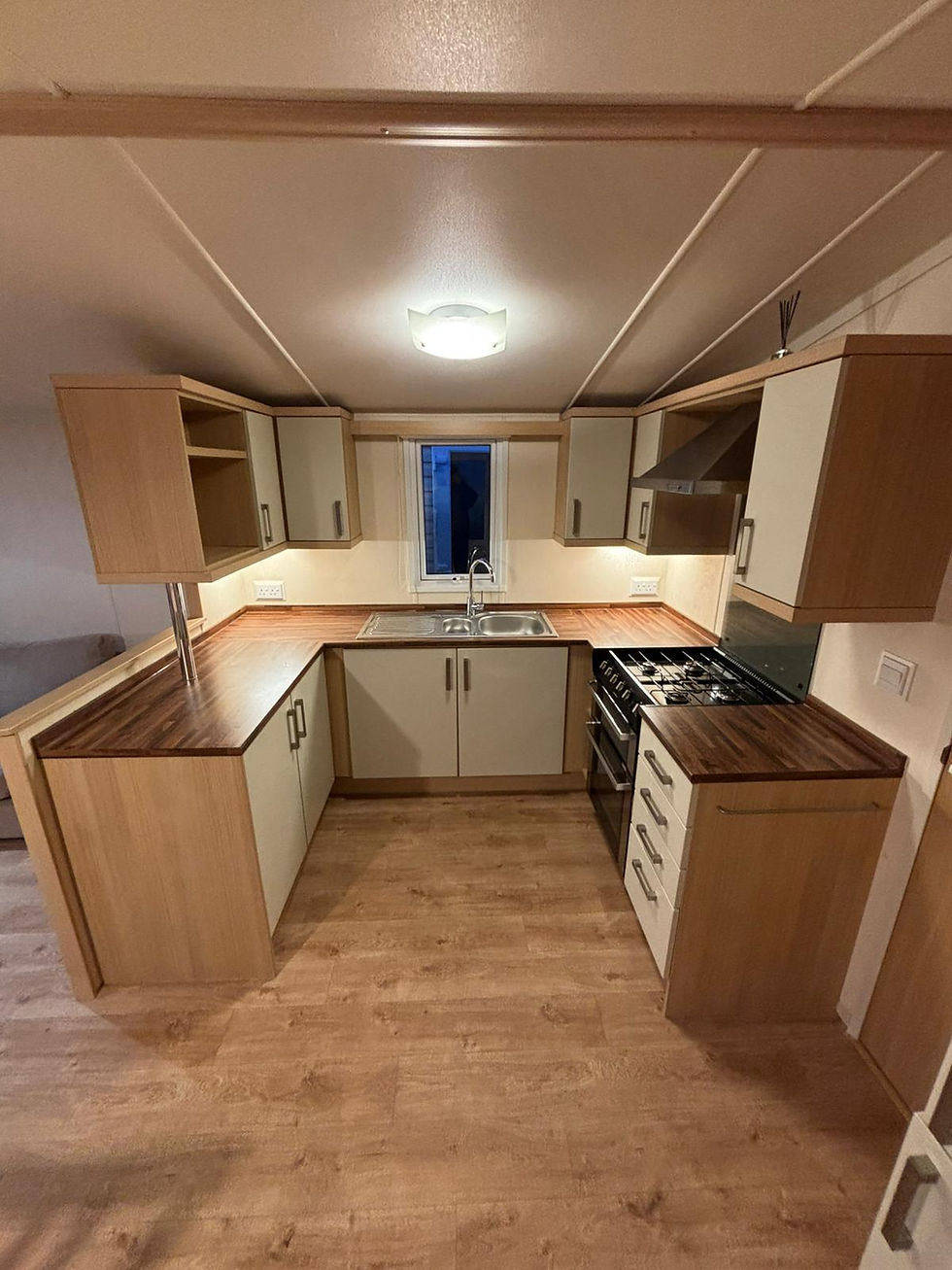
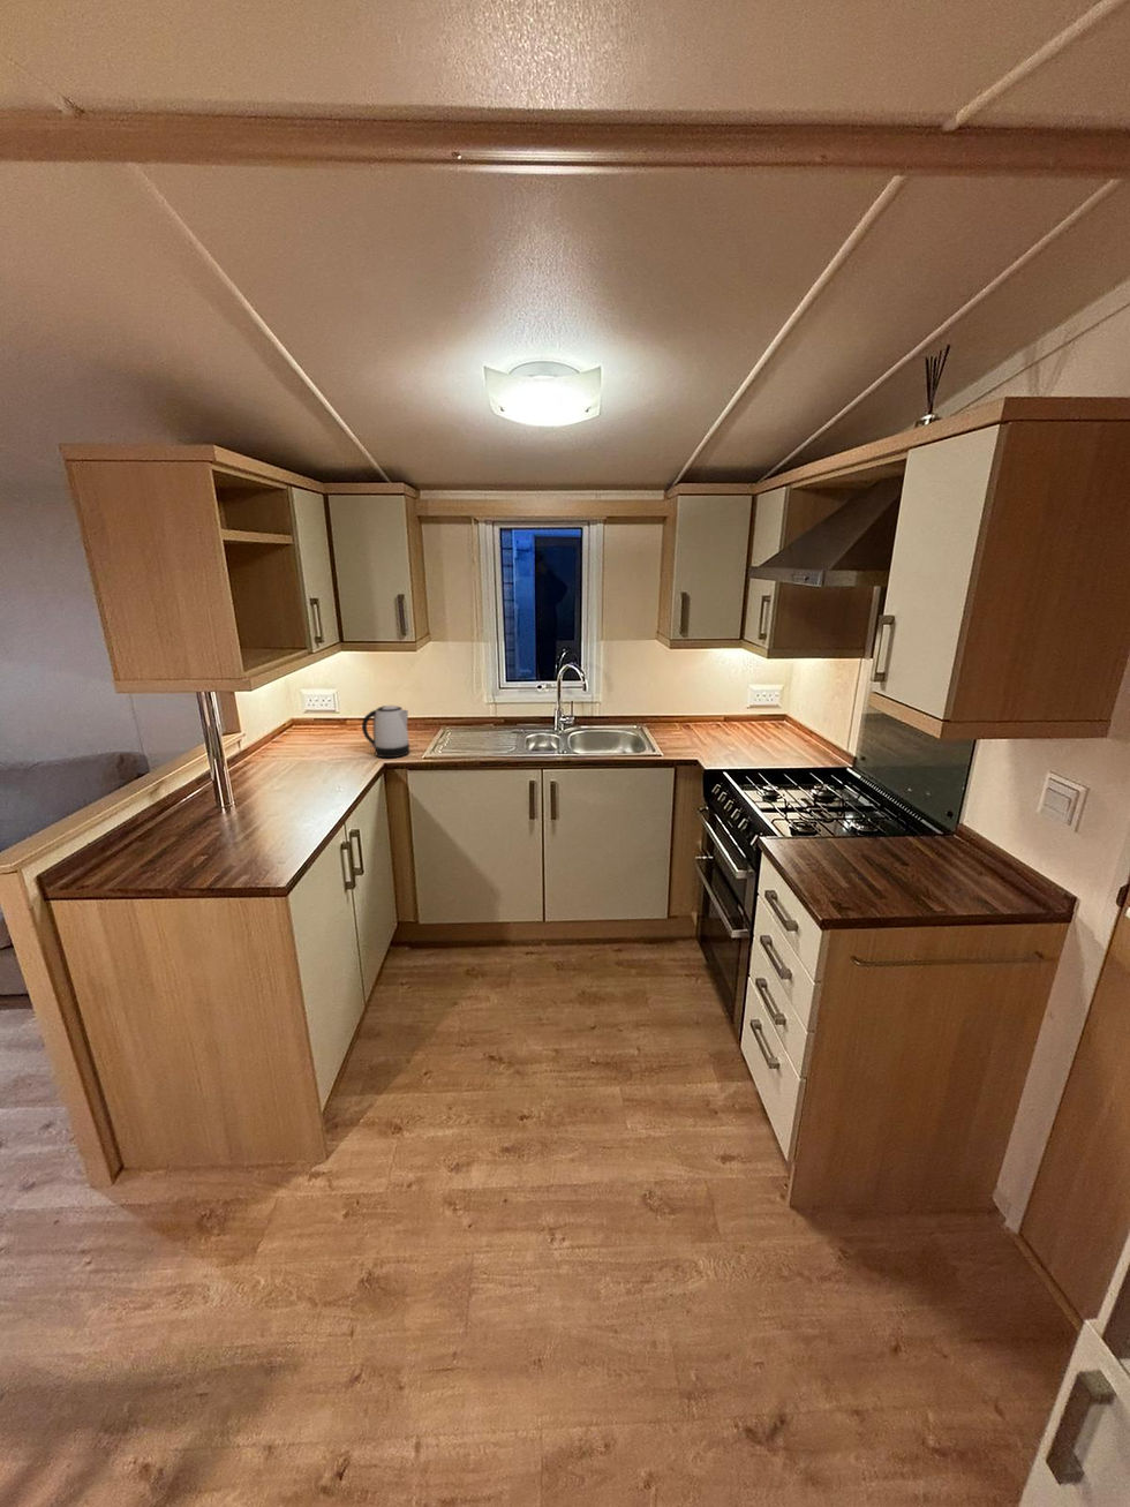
+ kettle [361,705,411,758]
